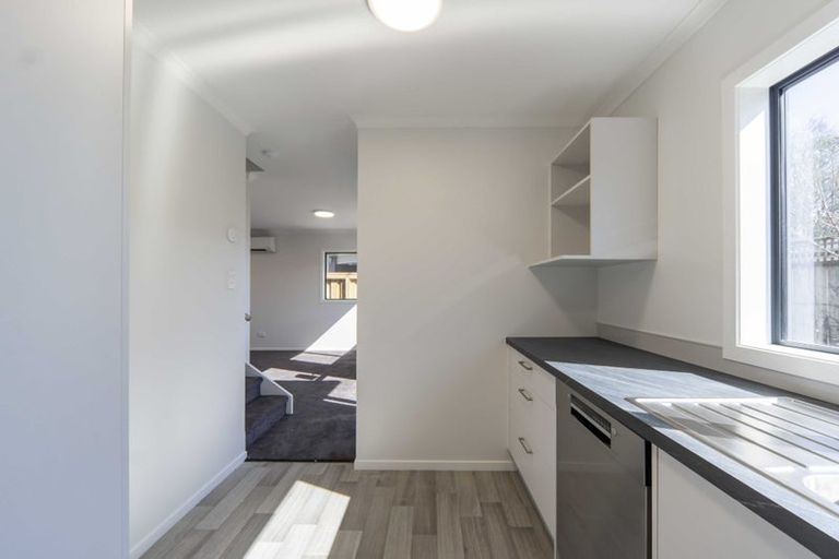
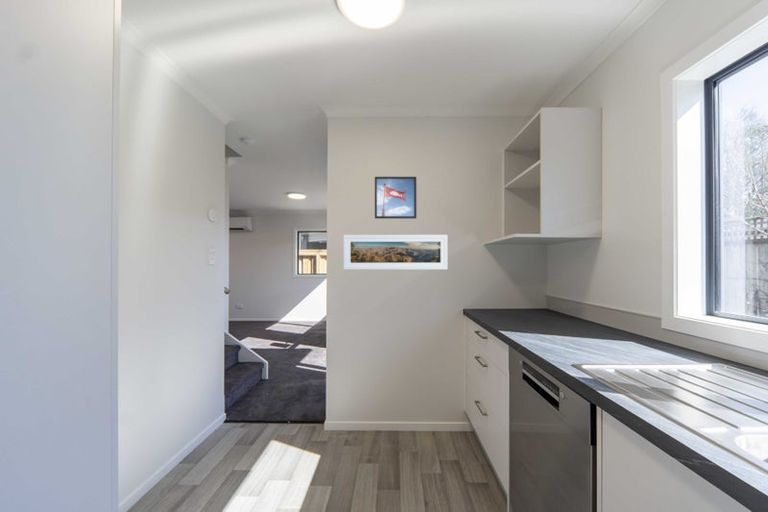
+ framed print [374,176,418,220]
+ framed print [343,234,449,271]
